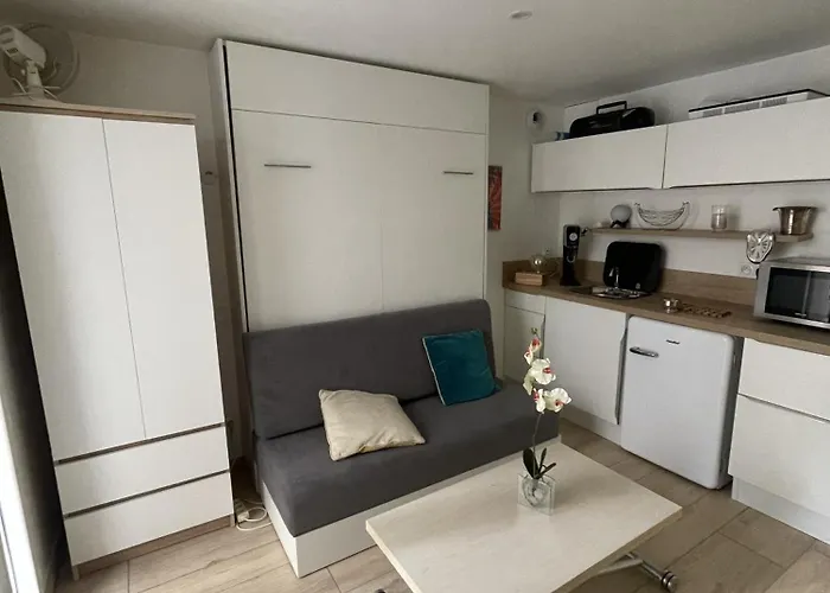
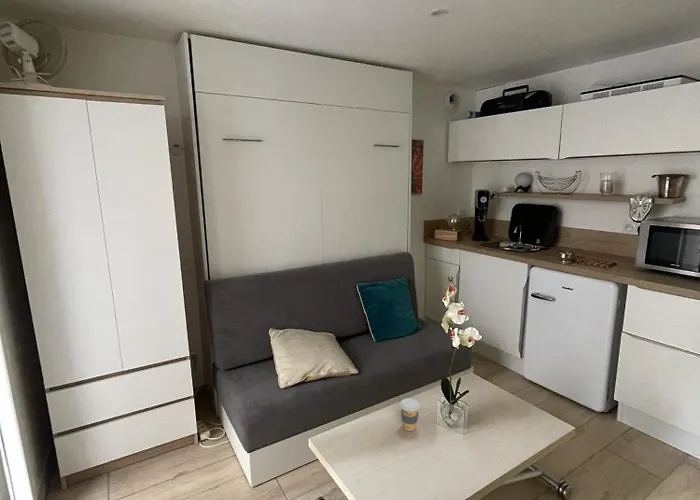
+ coffee cup [399,397,421,432]
